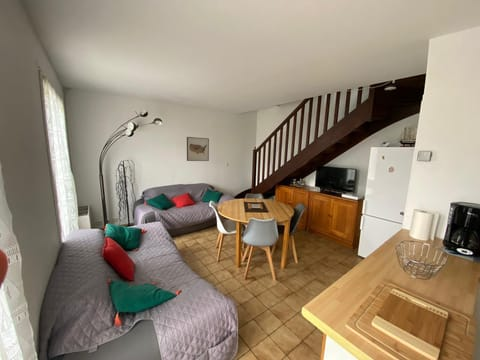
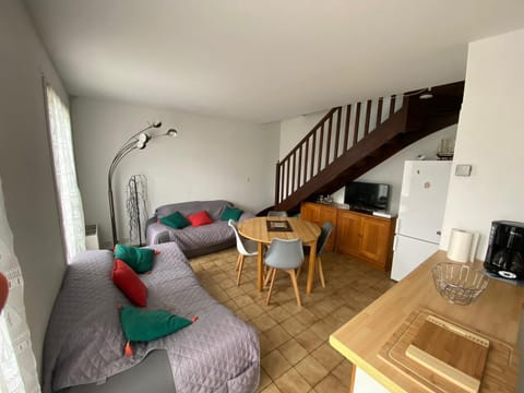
- wall art [186,136,210,162]
